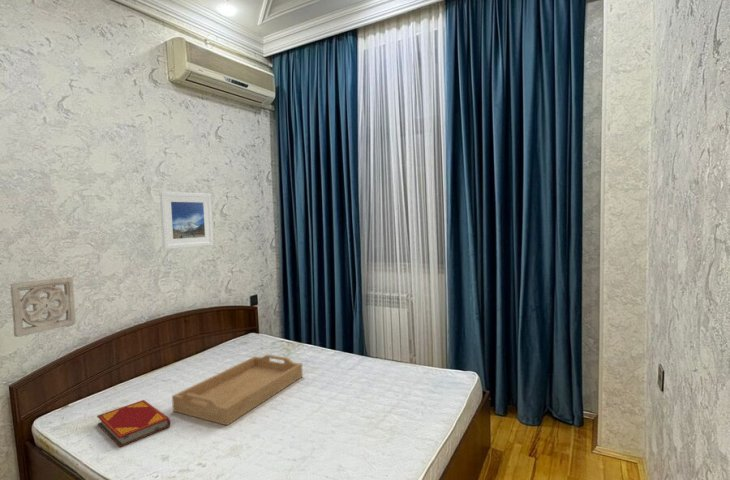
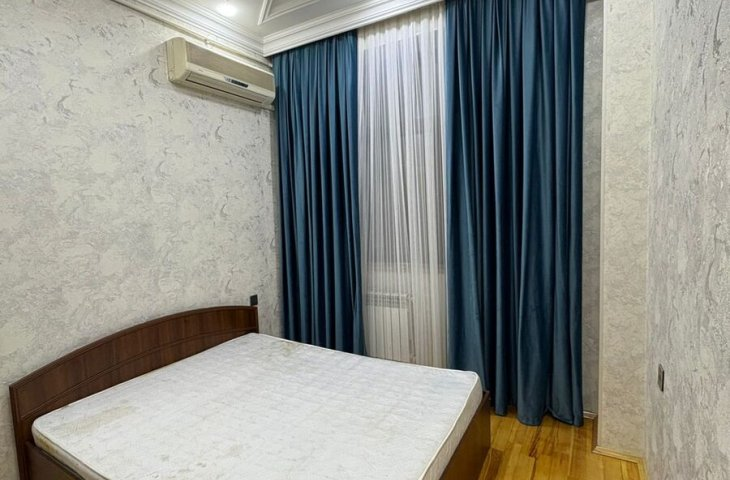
- serving tray [171,354,304,426]
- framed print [159,190,215,250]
- wall ornament [9,276,76,338]
- hardback book [96,399,171,448]
